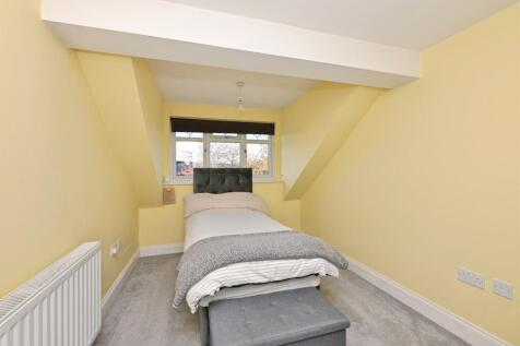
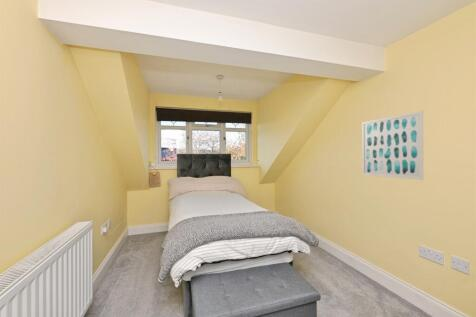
+ wall art [361,110,424,181]
